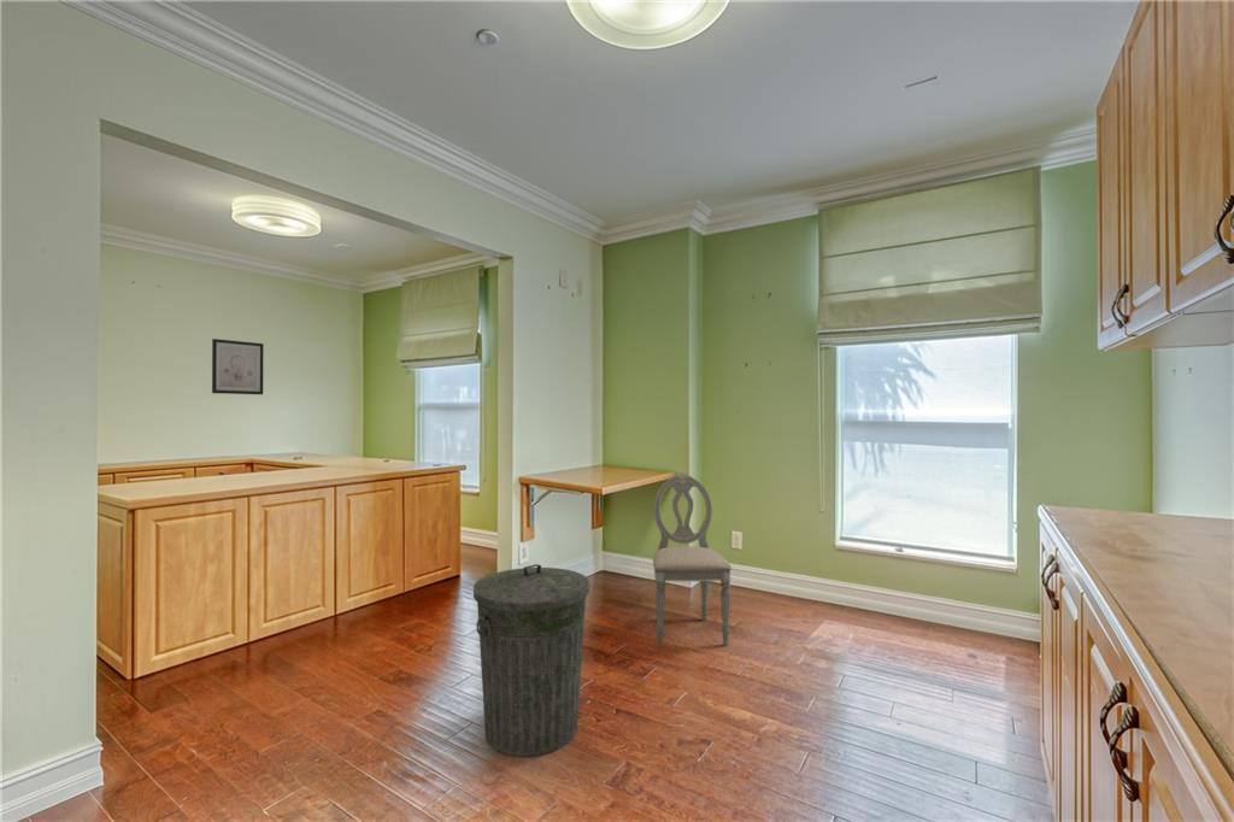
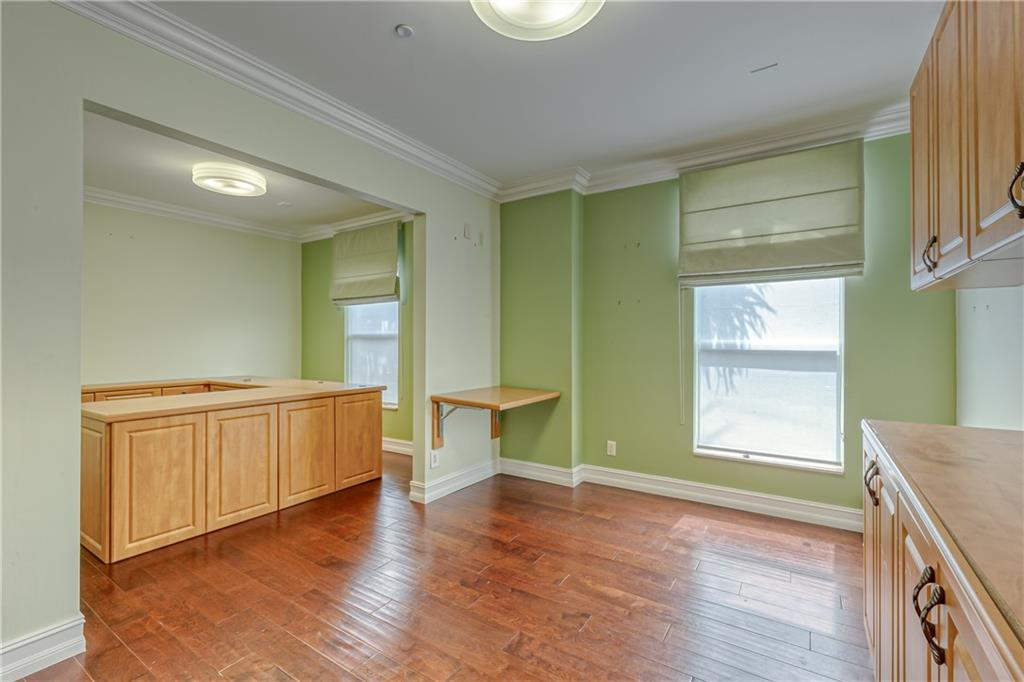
- trash can [472,563,590,758]
- dining chair [652,471,733,647]
- wall art [211,337,265,395]
